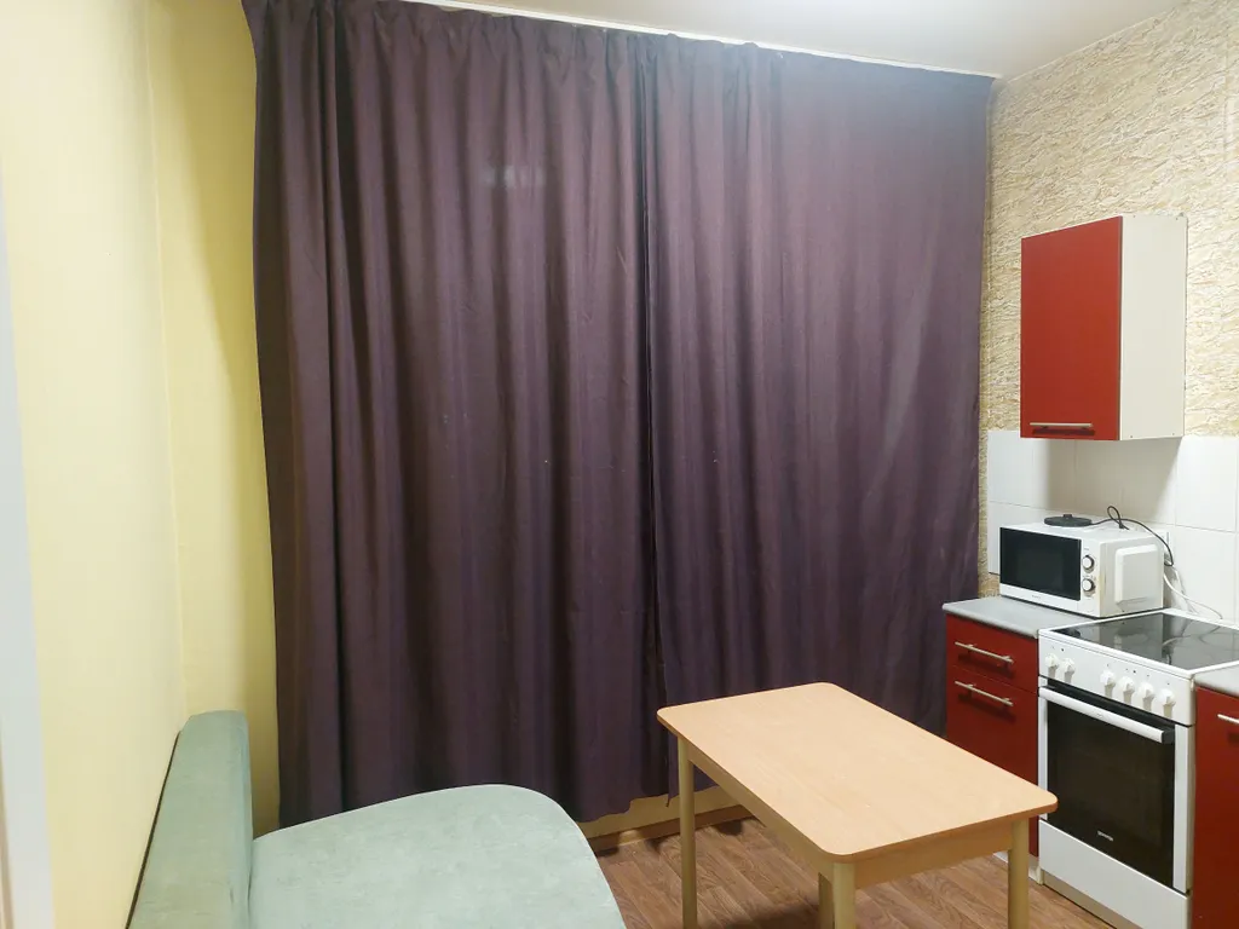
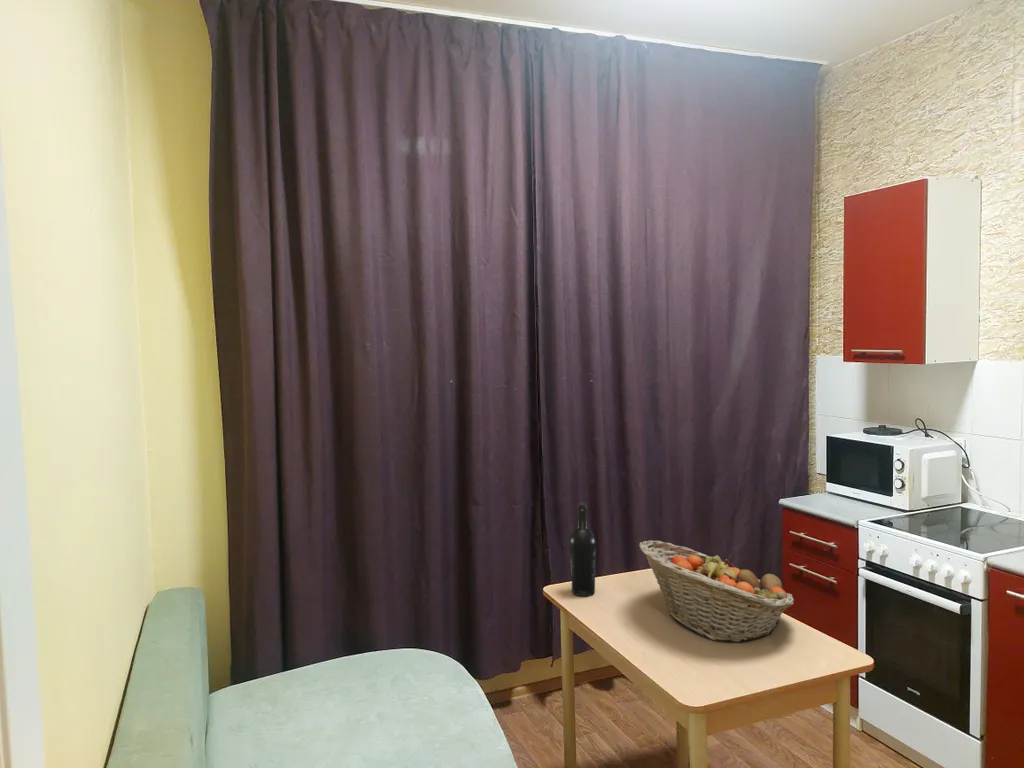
+ fruit basket [638,540,795,643]
+ wine bottle [569,502,597,597]
